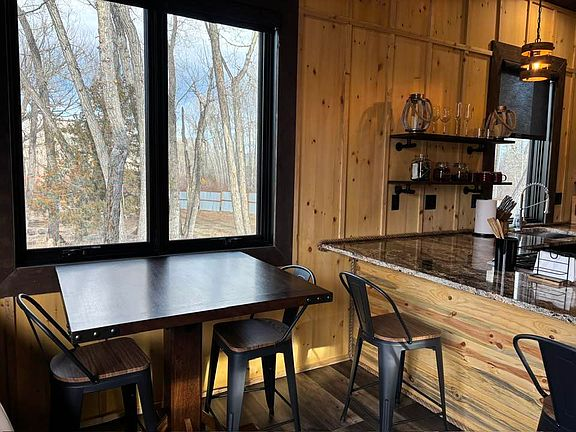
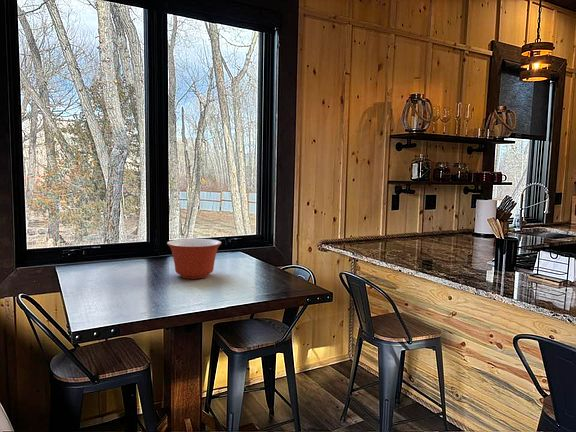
+ mixing bowl [166,238,222,280]
